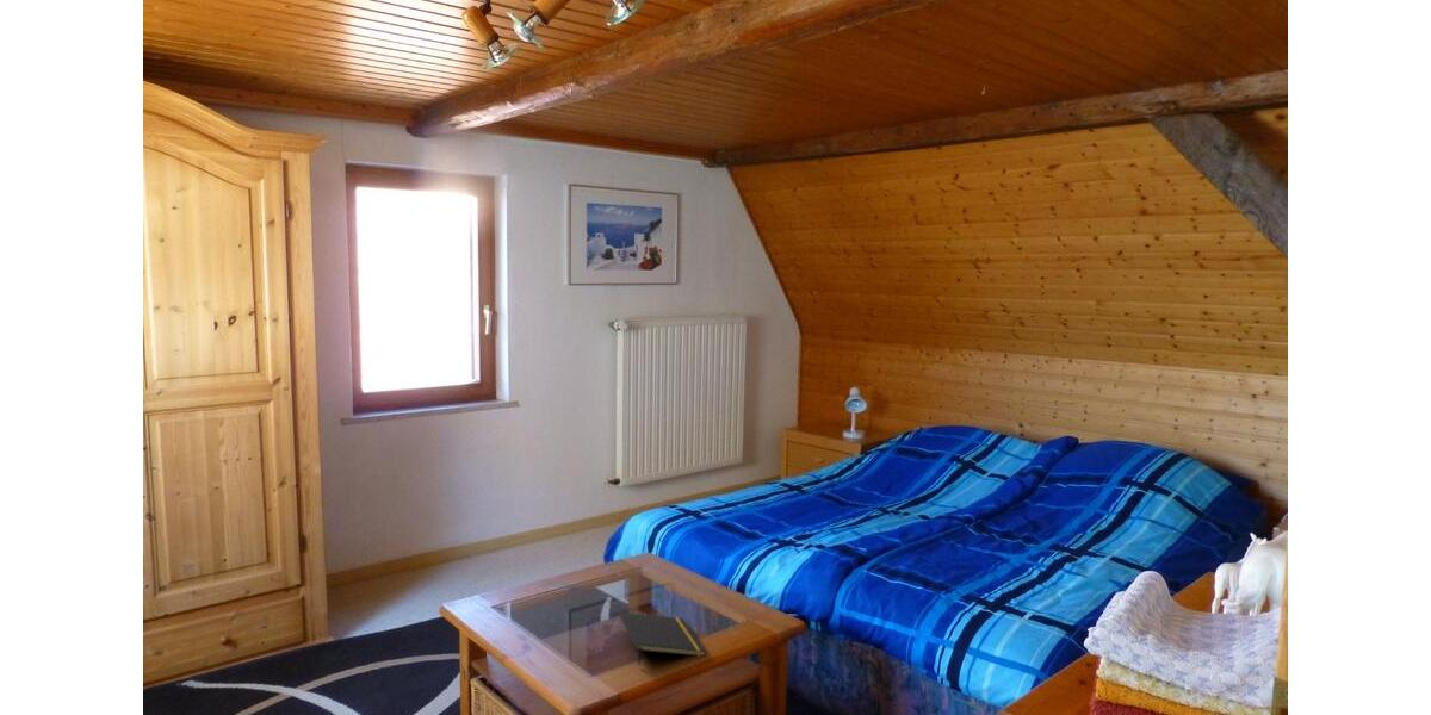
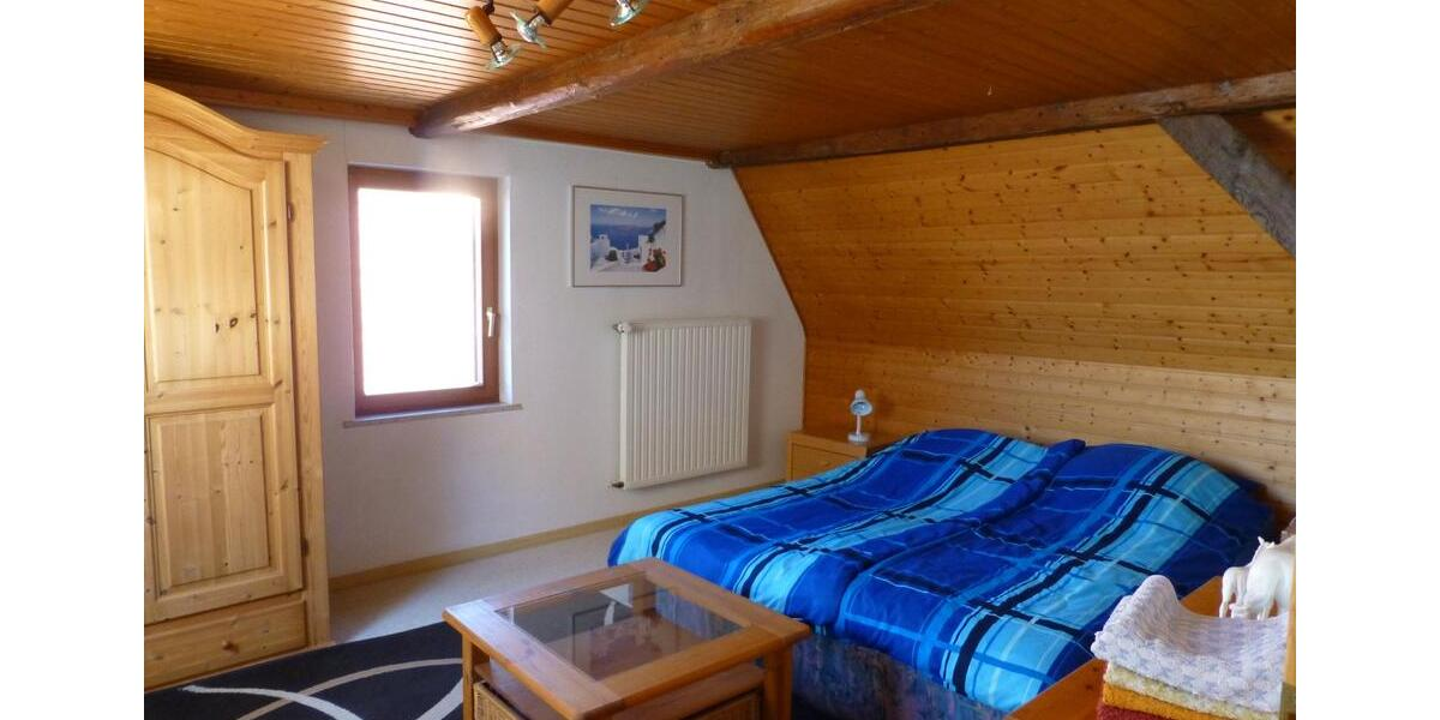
- notepad [619,611,707,666]
